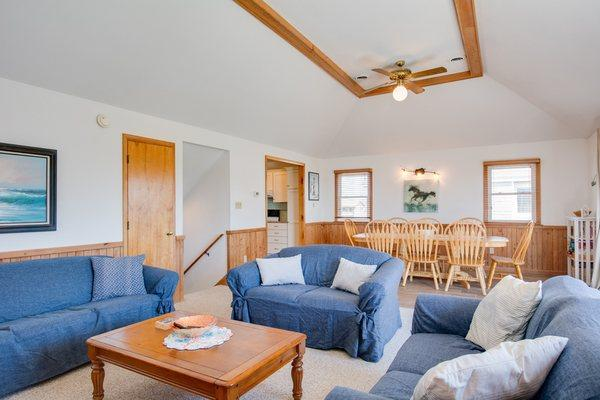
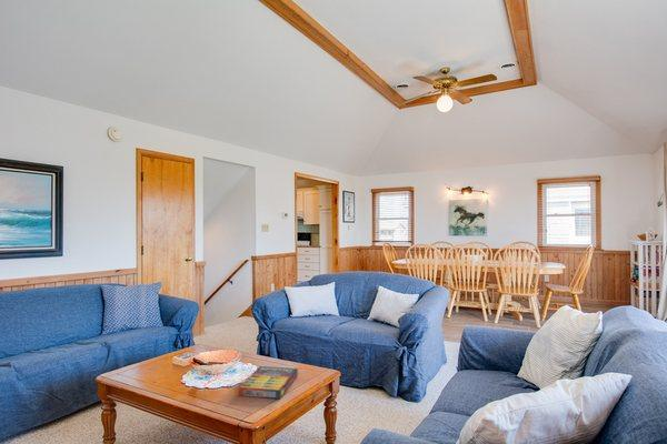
+ game compilation box [237,365,299,400]
